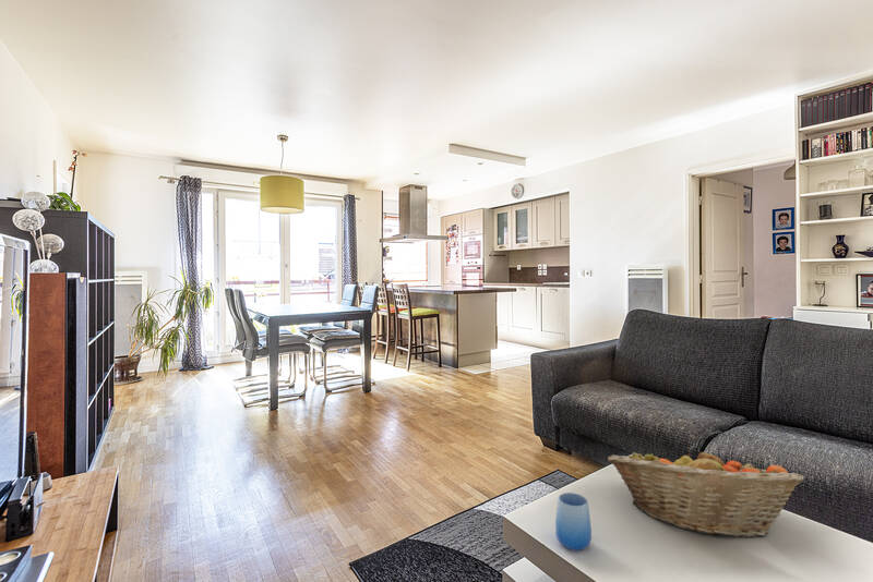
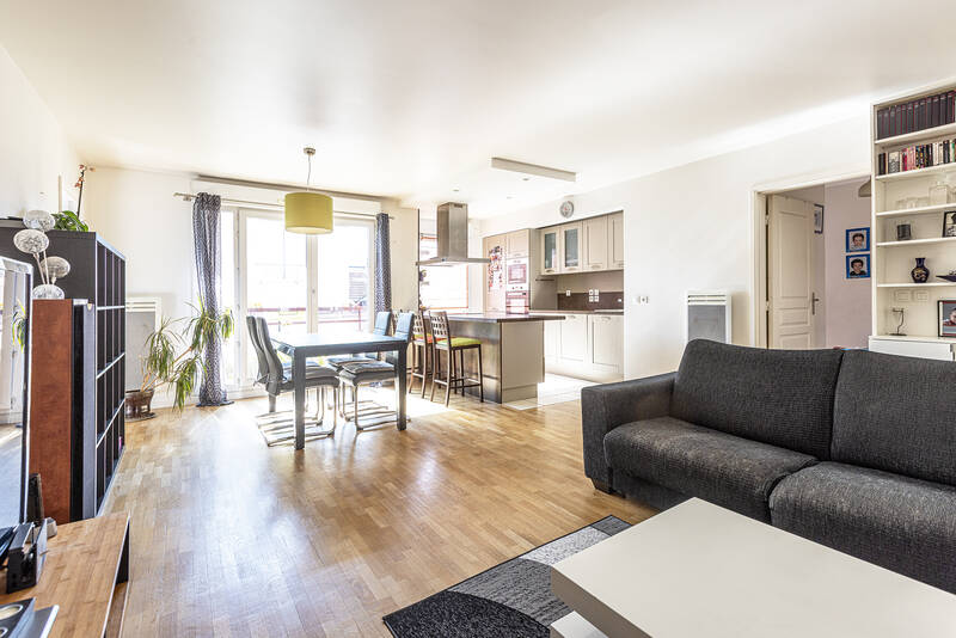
- fruit basket [607,446,805,538]
- cup [554,492,593,551]
